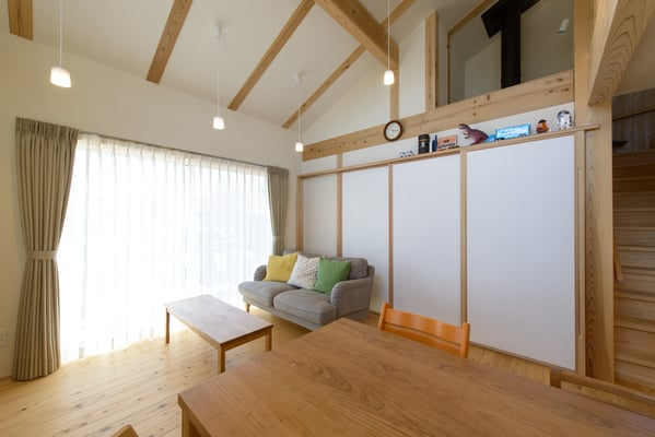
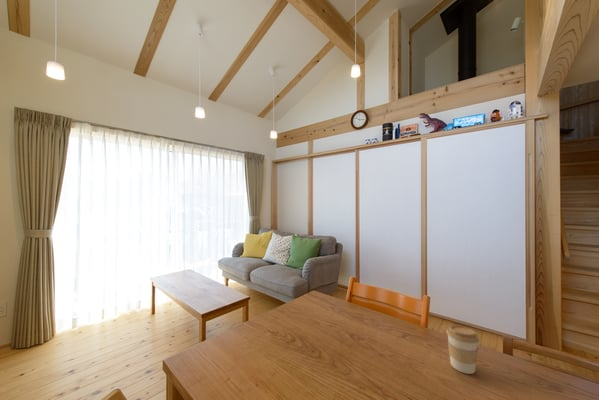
+ coffee cup [445,325,480,375]
